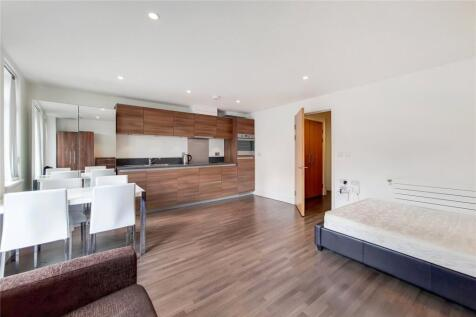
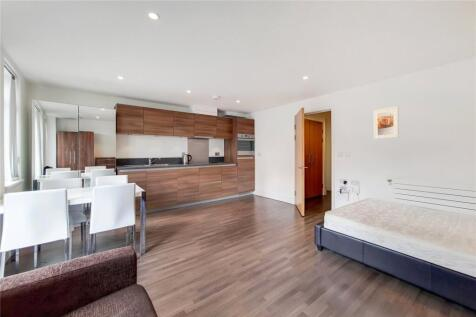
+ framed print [372,105,400,140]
